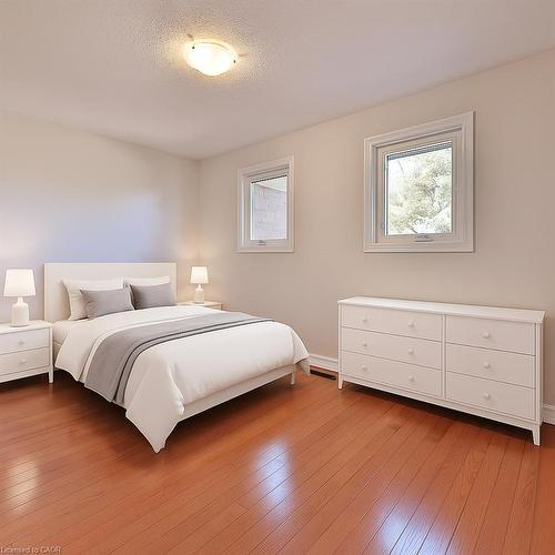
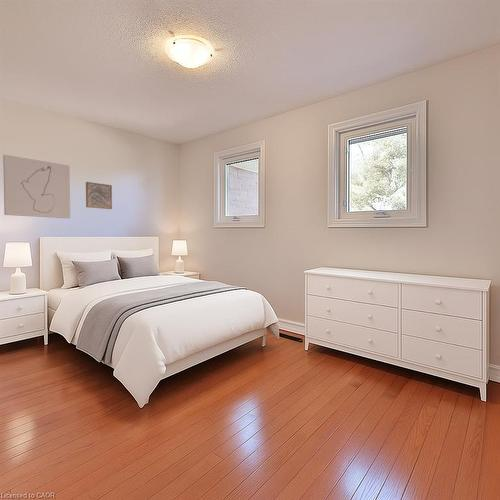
+ wall art [85,181,113,210]
+ wall art [2,154,71,219]
